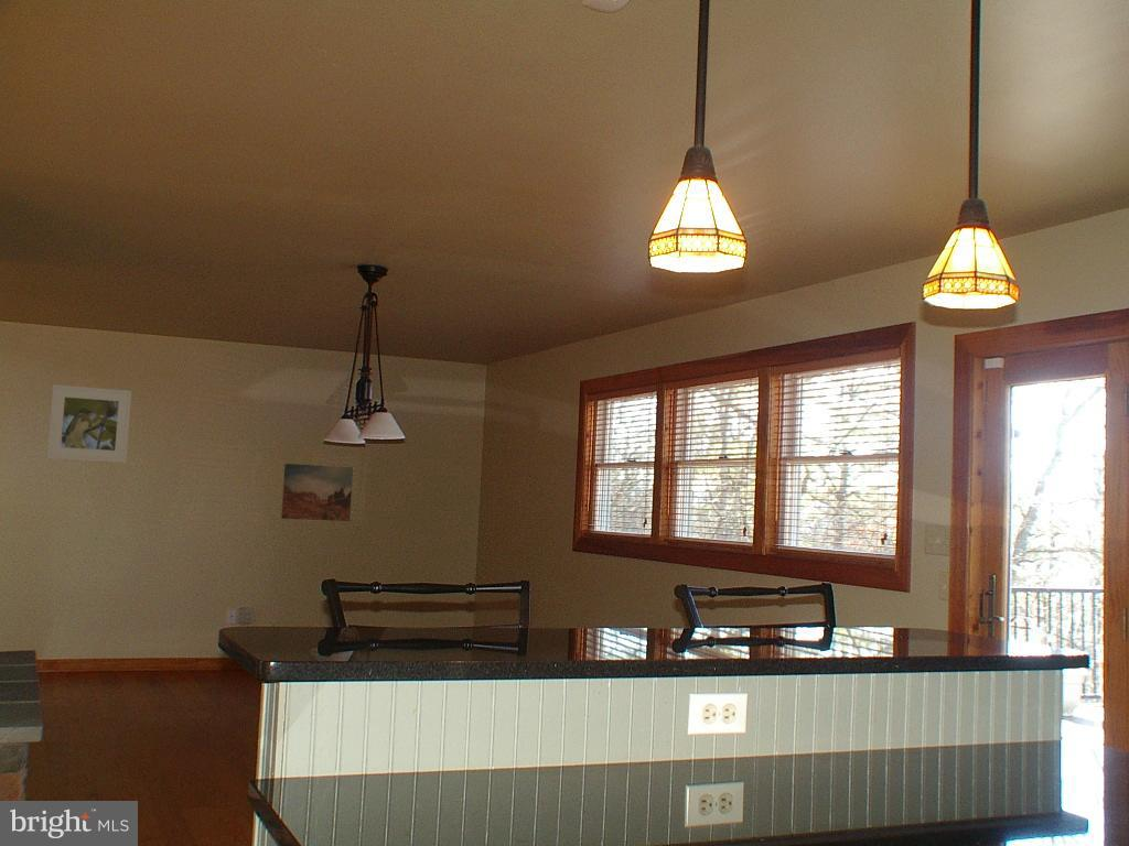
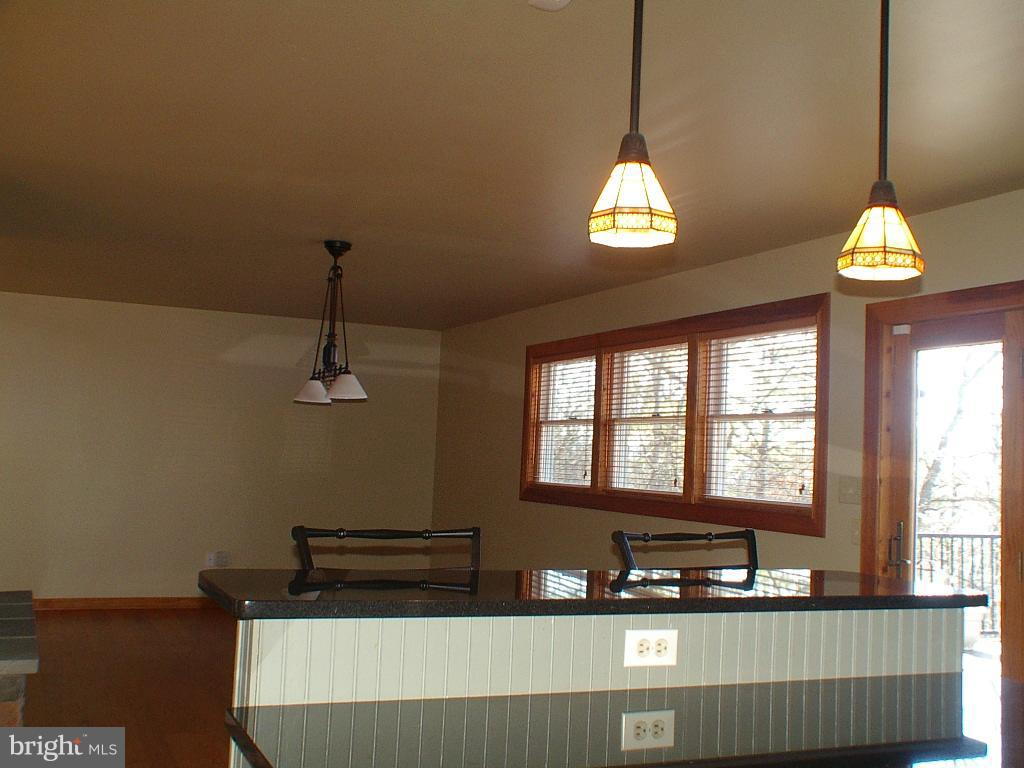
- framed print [46,383,132,464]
- wall art [280,463,354,522]
